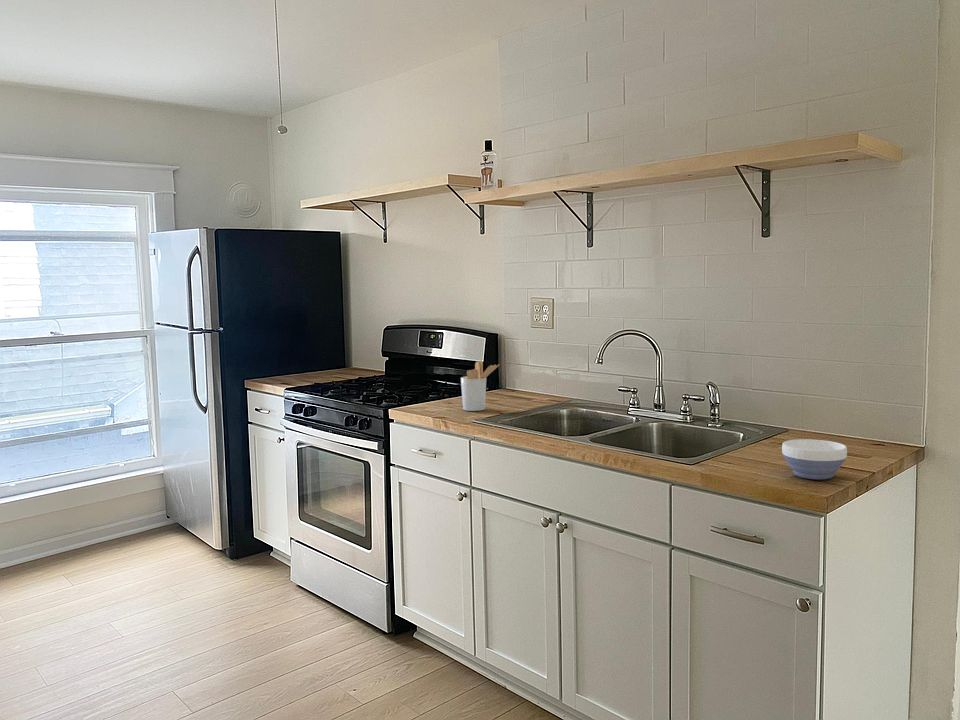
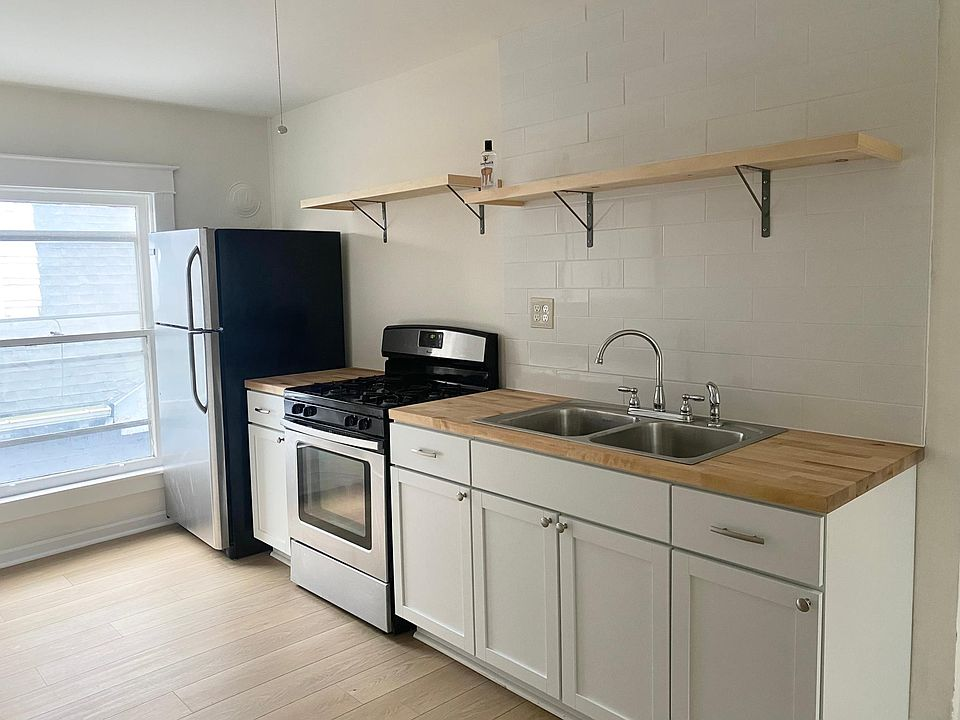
- bowl [781,438,848,481]
- utensil holder [460,360,501,412]
